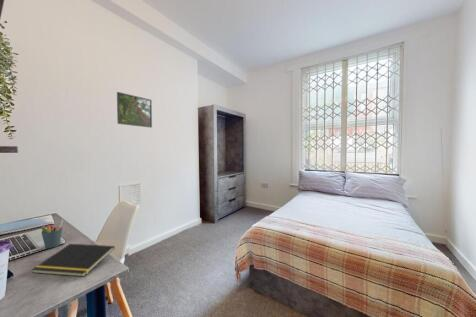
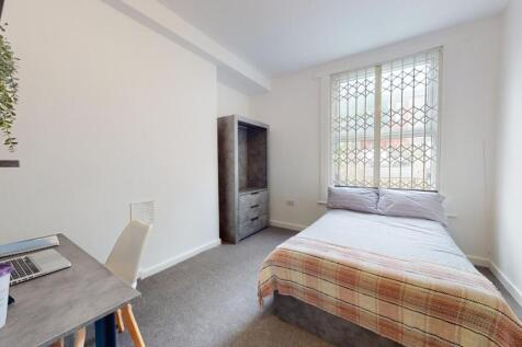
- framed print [116,91,153,129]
- notepad [31,243,116,278]
- pen holder [40,219,64,249]
